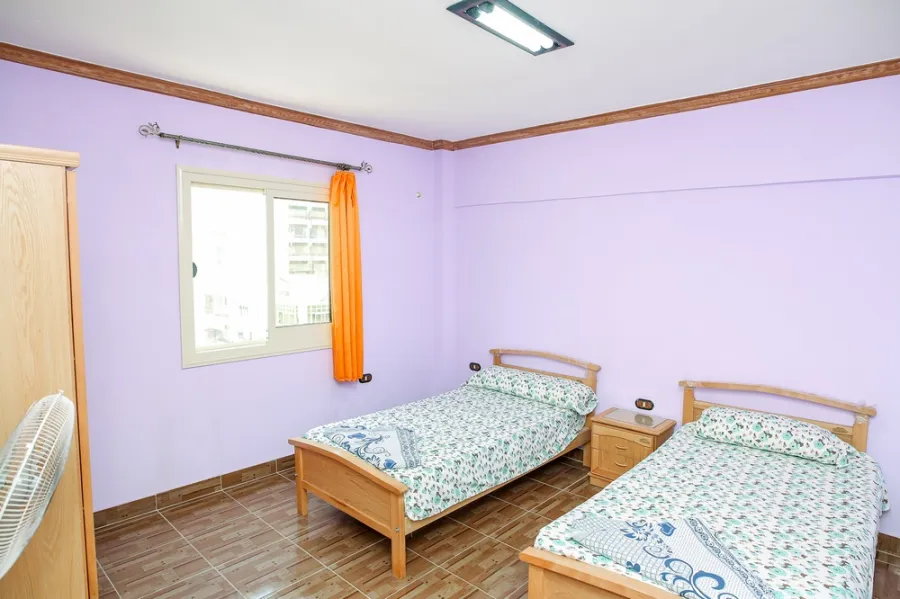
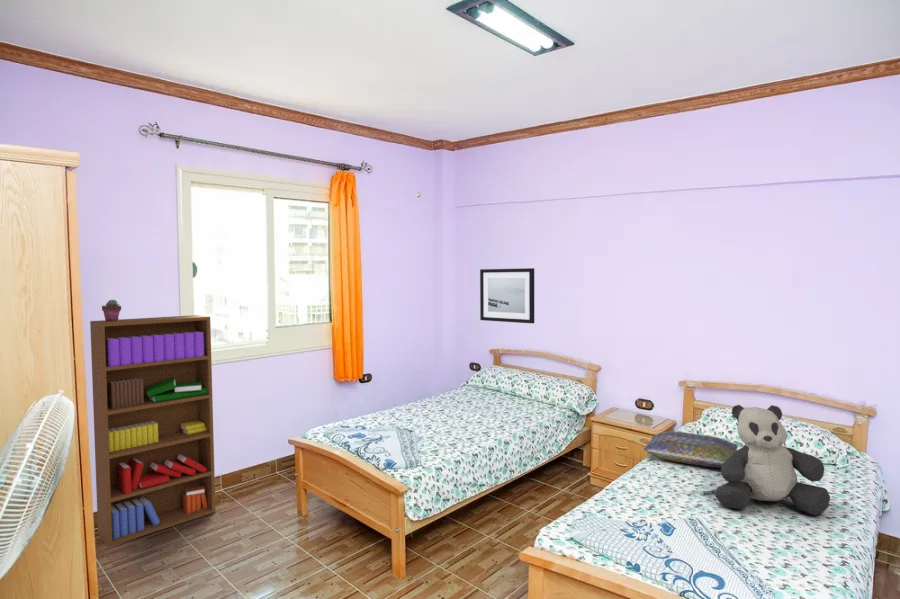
+ potted succulent [101,299,122,322]
+ cushion [643,430,739,469]
+ bookshelf [89,314,217,548]
+ teddy bear [713,404,831,516]
+ wall art [479,267,535,324]
